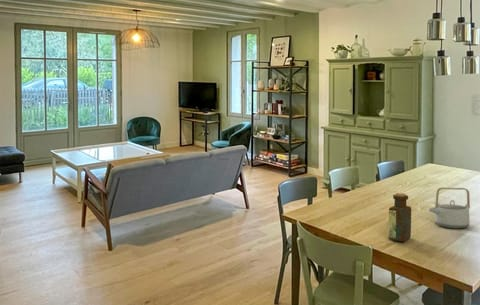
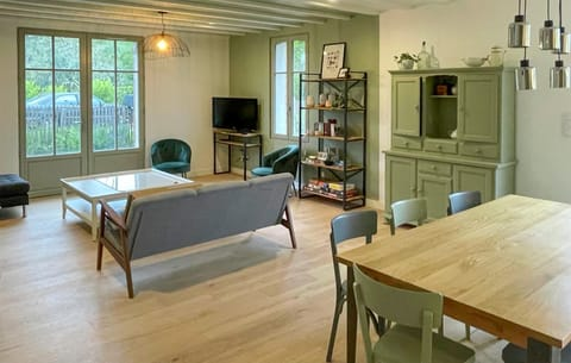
- bottle [387,192,412,243]
- teapot [427,186,471,229]
